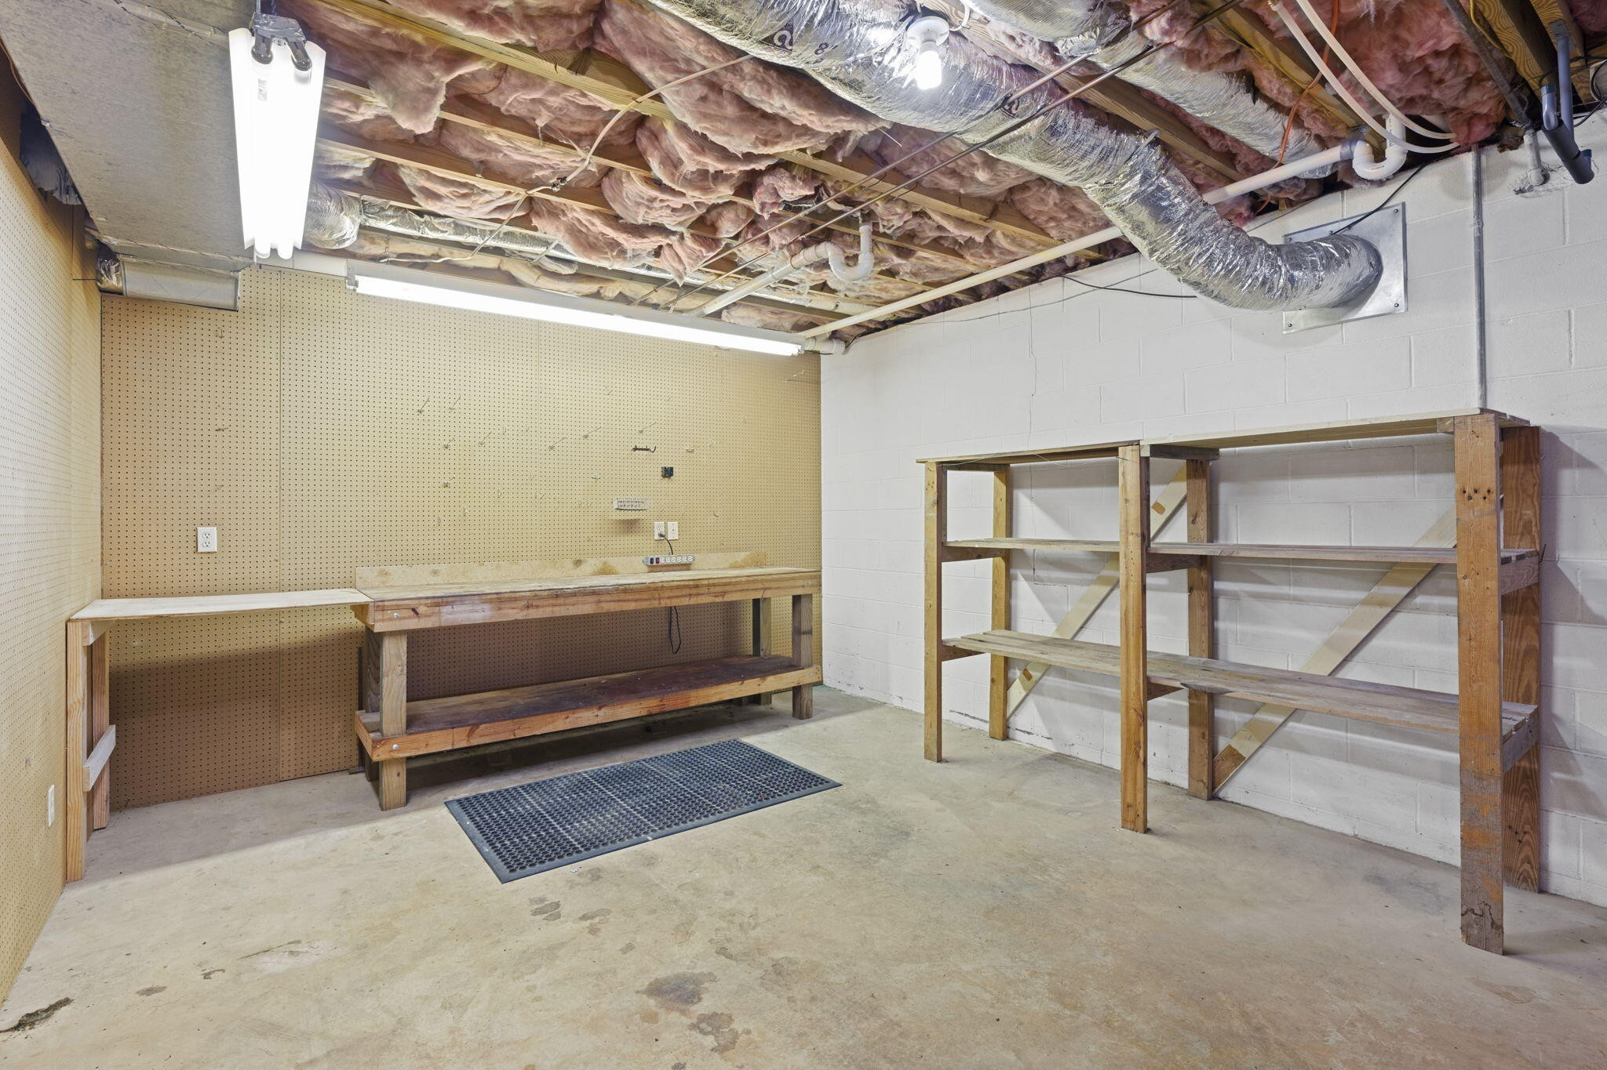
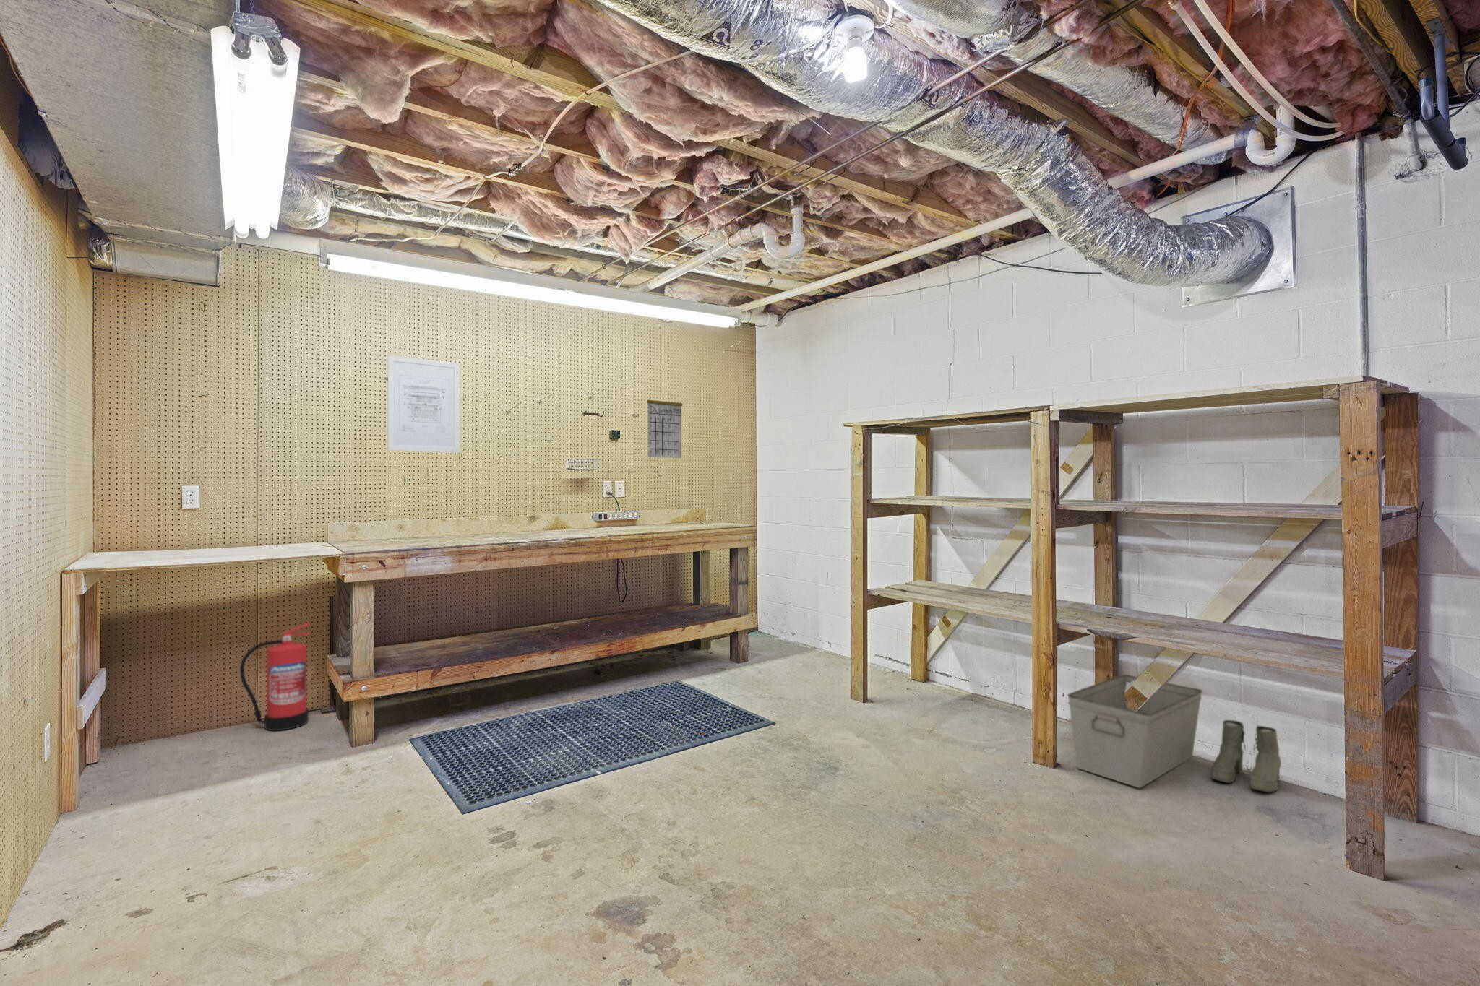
+ wall art [387,354,460,453]
+ calendar [646,388,683,459]
+ storage bin [1066,673,1203,789]
+ fire extinguisher [239,622,310,732]
+ boots [1212,720,1282,793]
